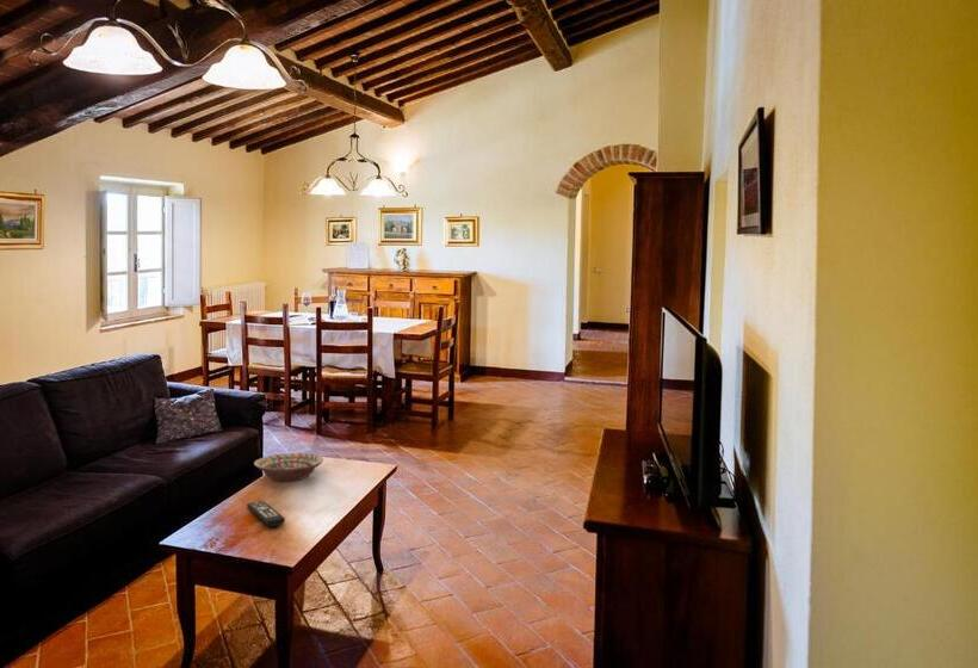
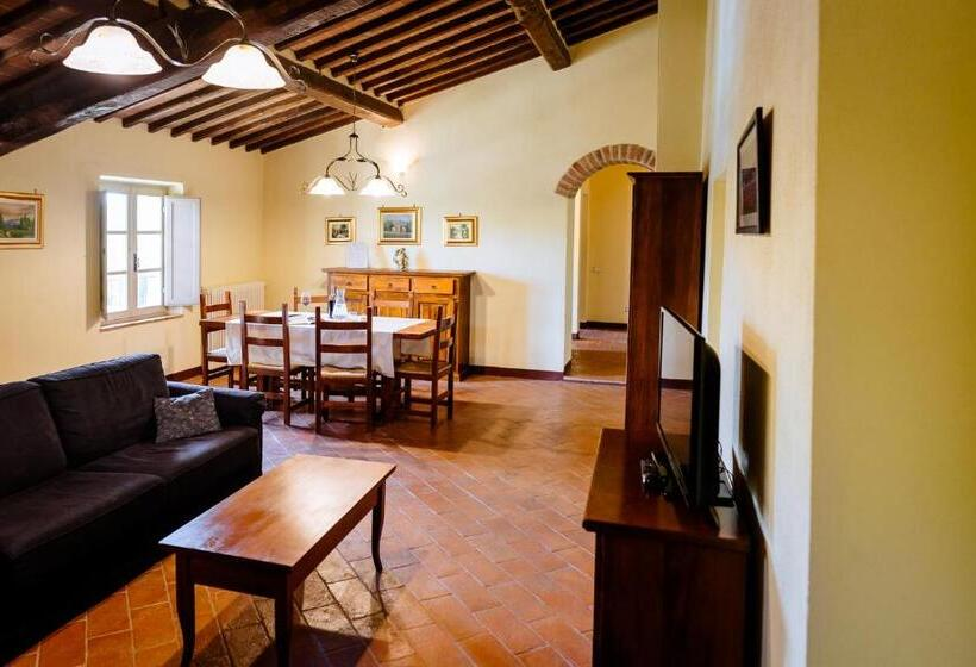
- remote control [246,500,286,527]
- decorative bowl [253,452,324,482]
